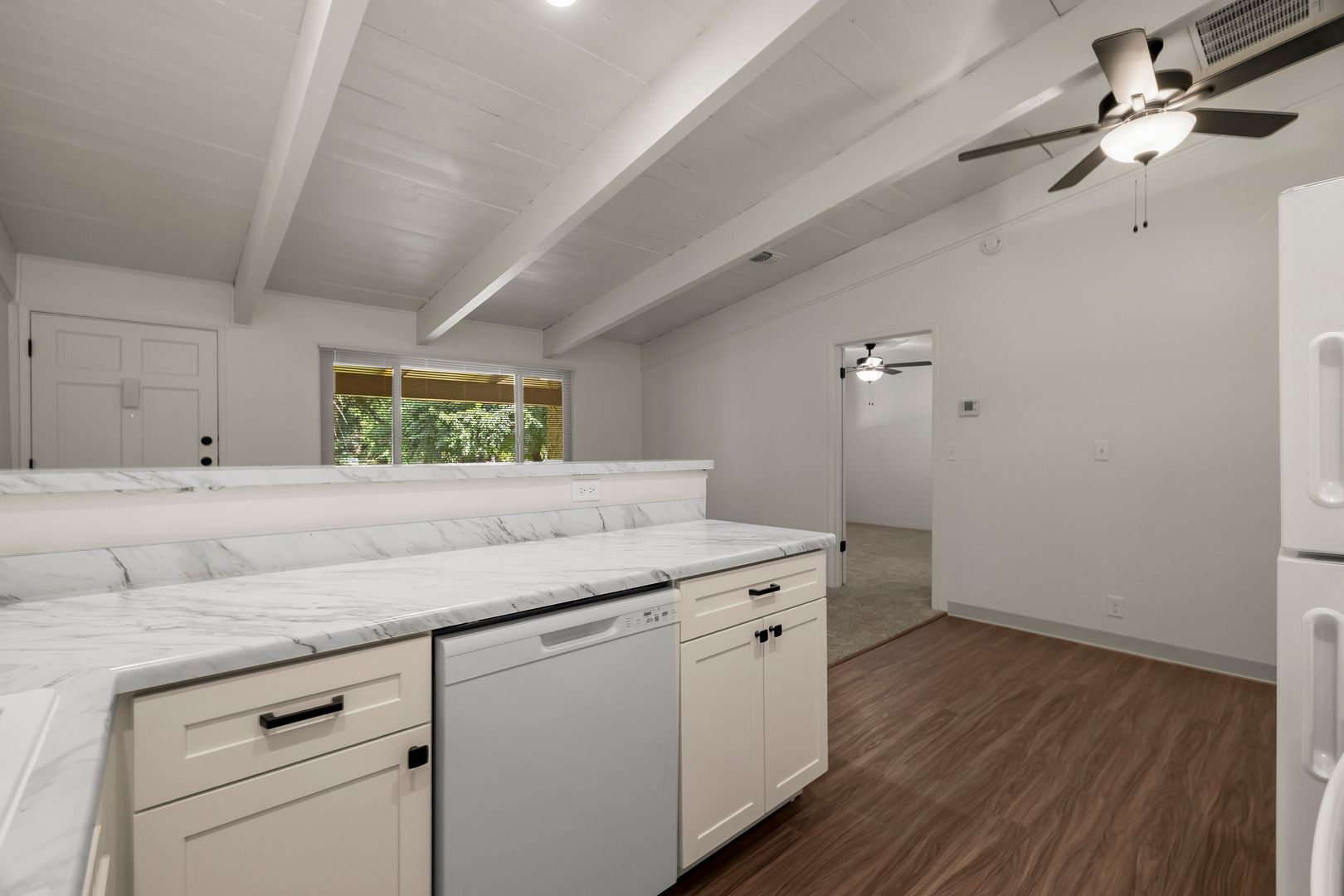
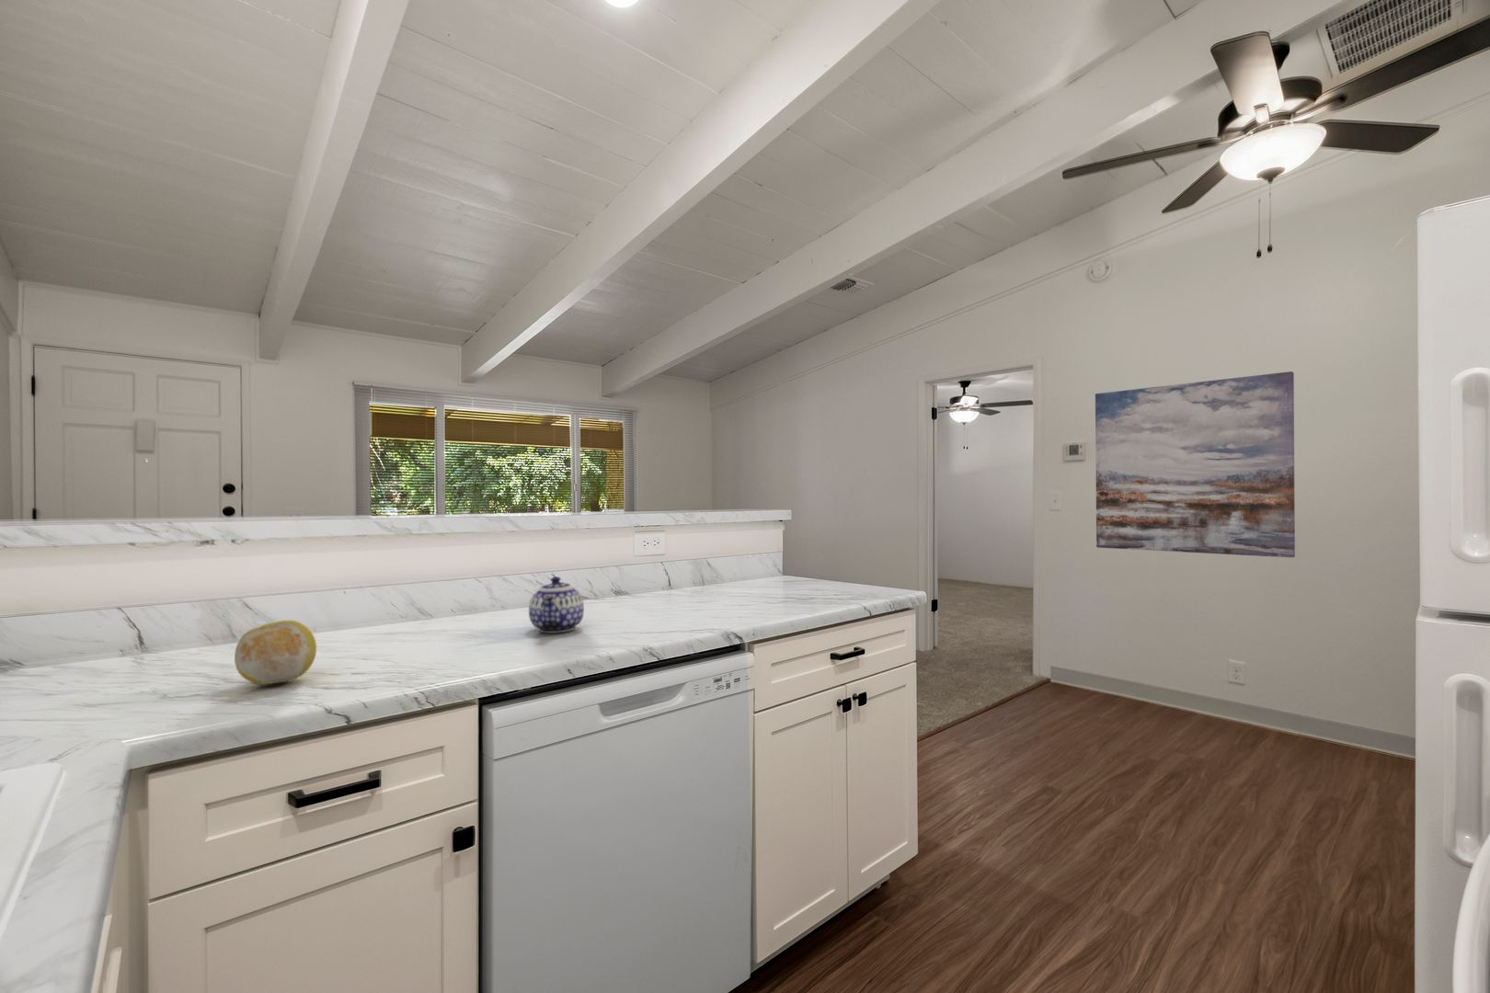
+ teapot [528,575,585,634]
+ fruit [234,620,317,686]
+ wall art [1094,370,1296,559]
